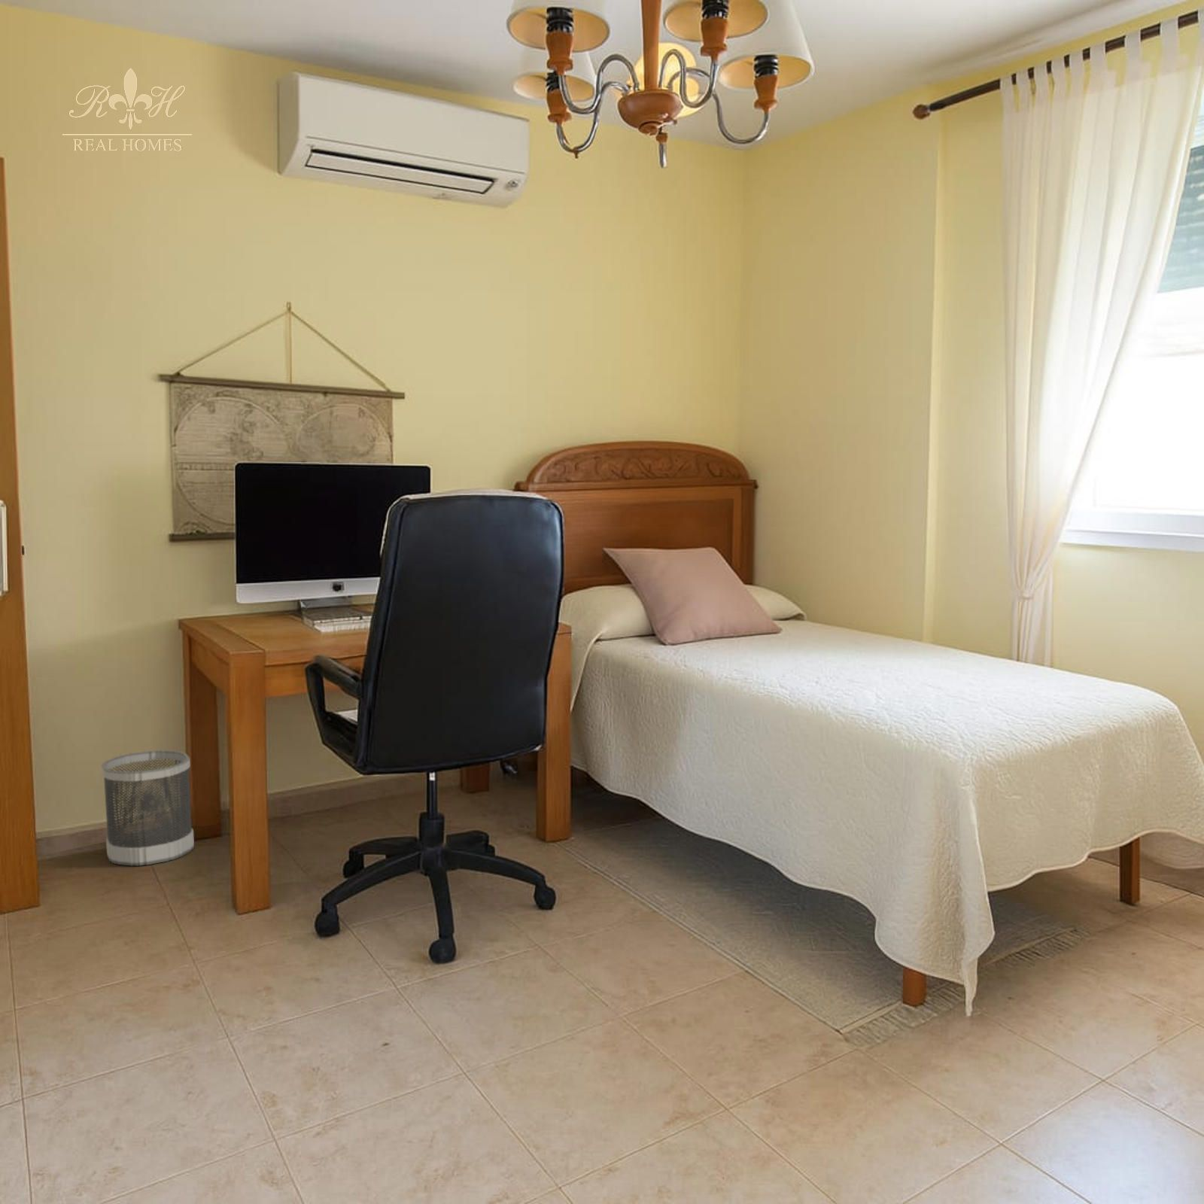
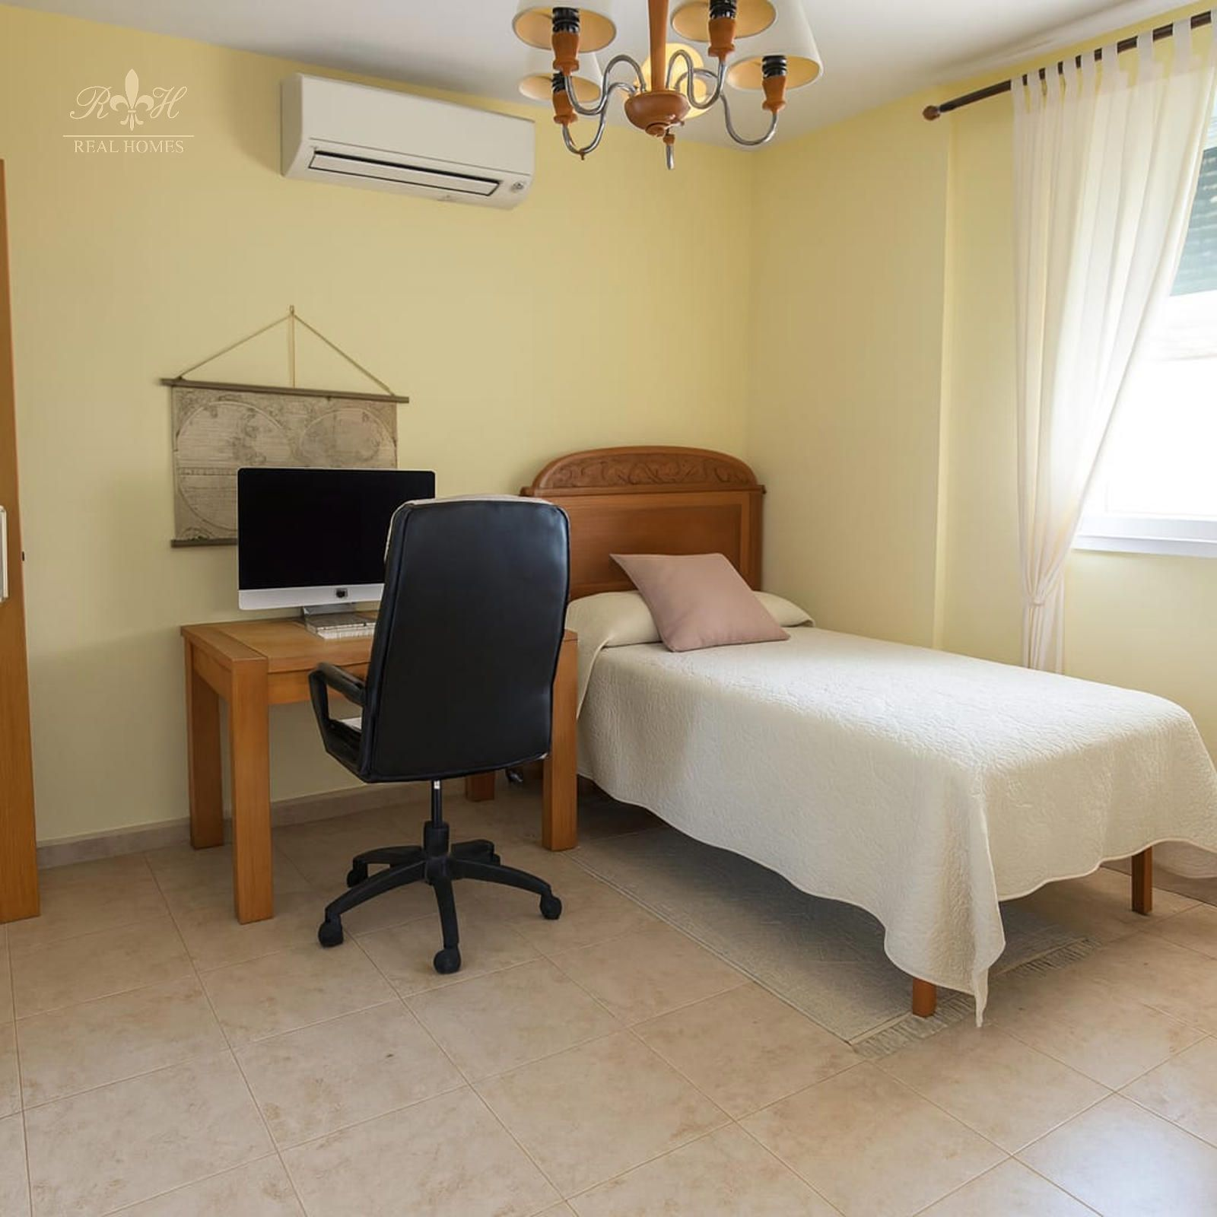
- wastebasket [100,750,195,867]
